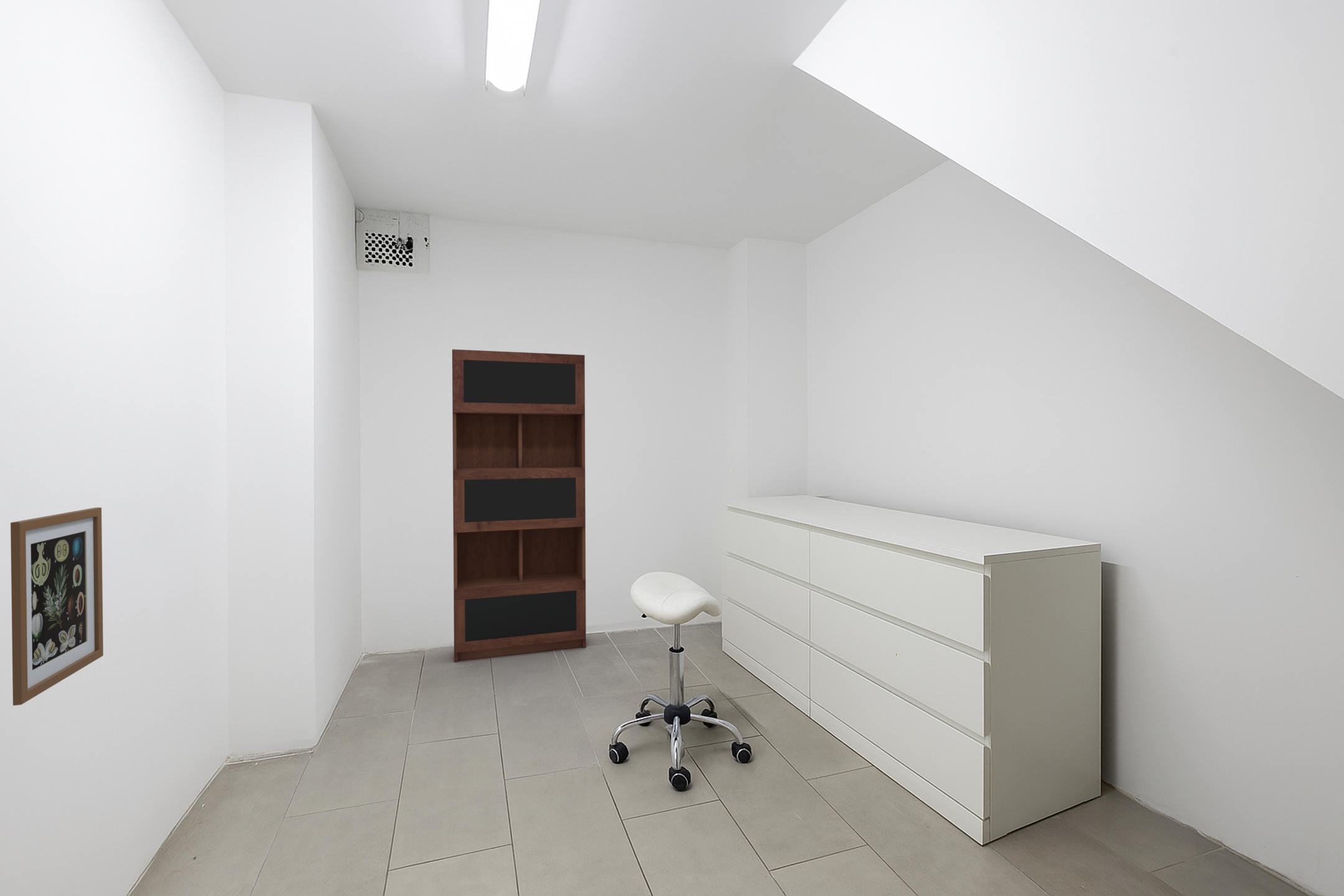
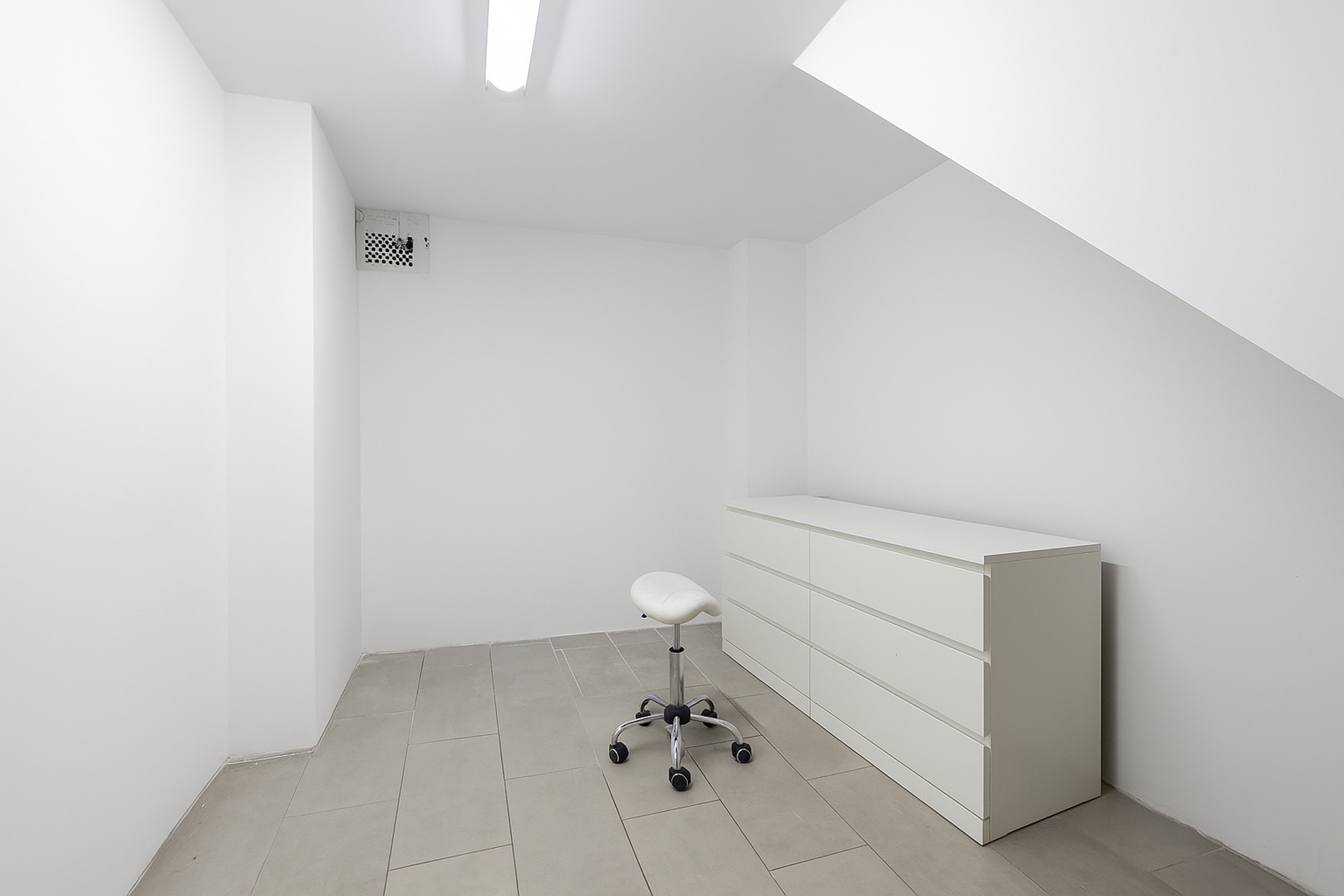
- wall art [10,506,104,706]
- bookcase [452,349,587,663]
